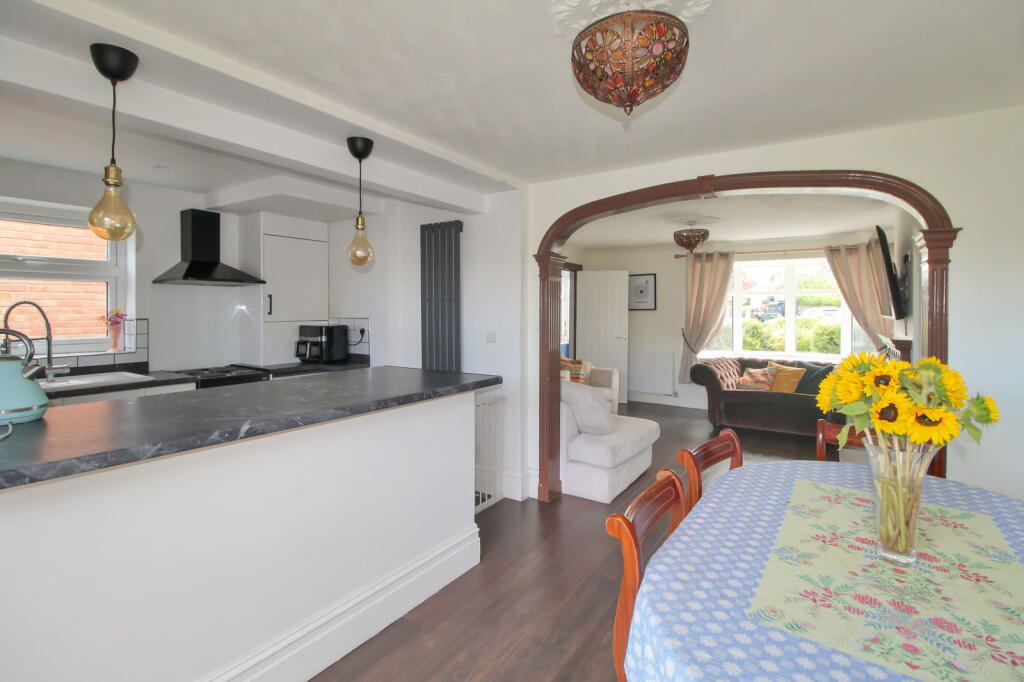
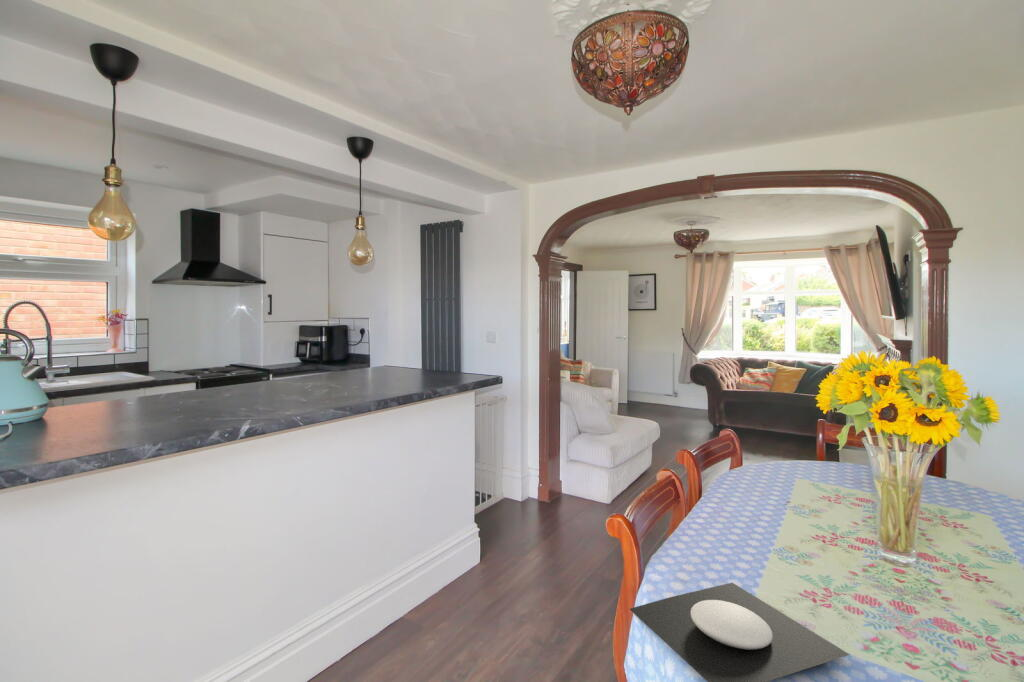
+ plate [629,582,851,682]
